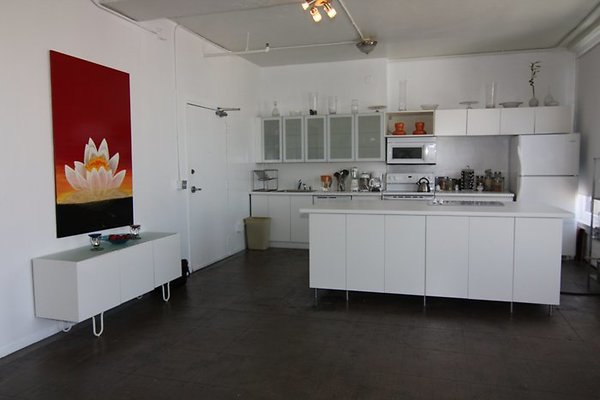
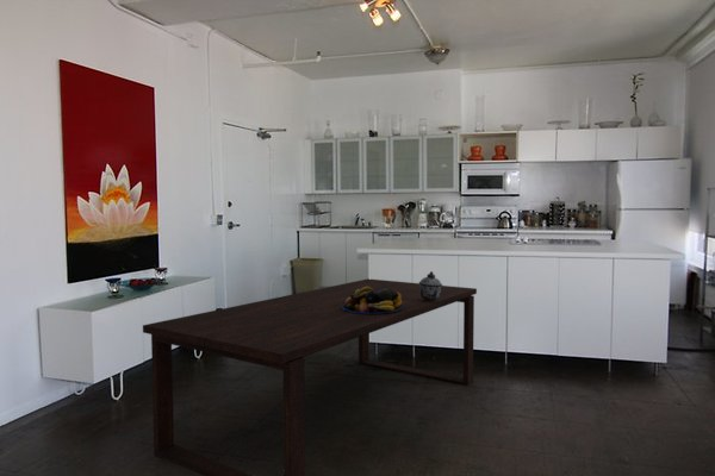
+ lidded jar [418,270,443,301]
+ fruit bowl [342,287,403,314]
+ dining table [142,277,478,476]
